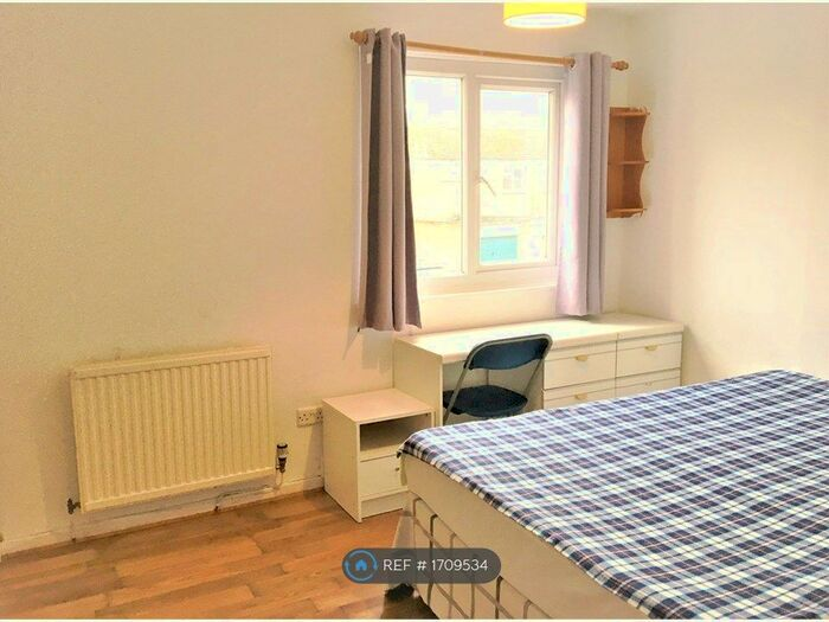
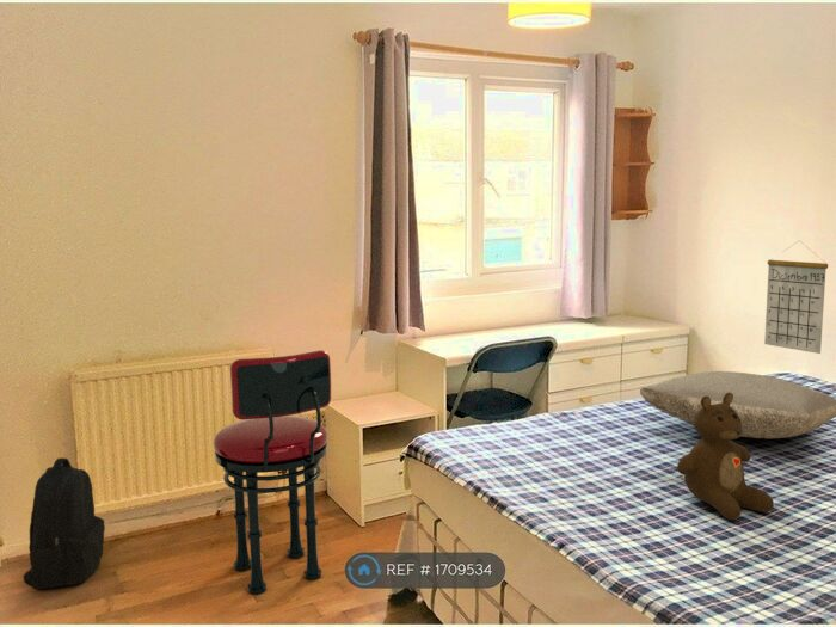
+ backpack [23,456,106,590]
+ pillow [639,370,836,439]
+ calendar [763,240,829,355]
+ teddy bear [676,393,775,521]
+ stool [211,349,332,596]
